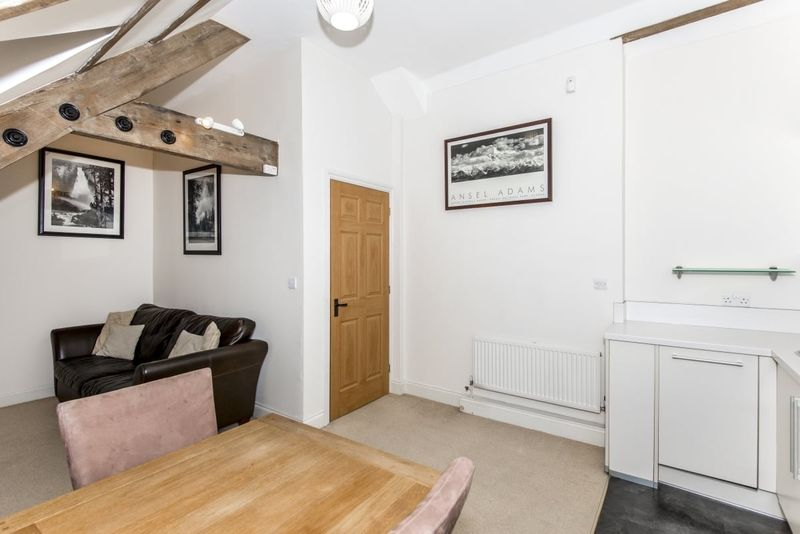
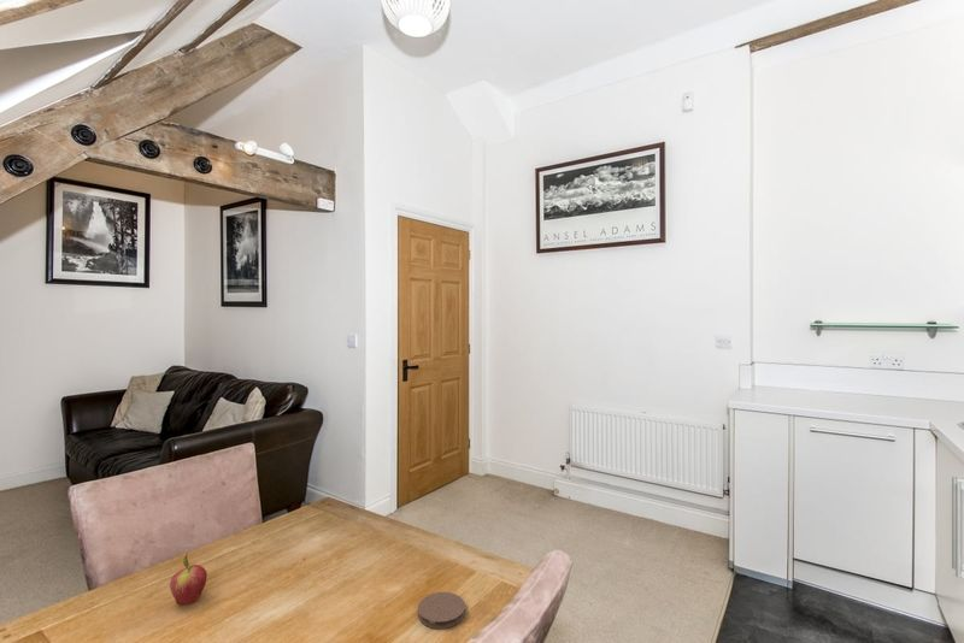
+ fruit [169,550,208,606]
+ coaster [417,591,466,630]
